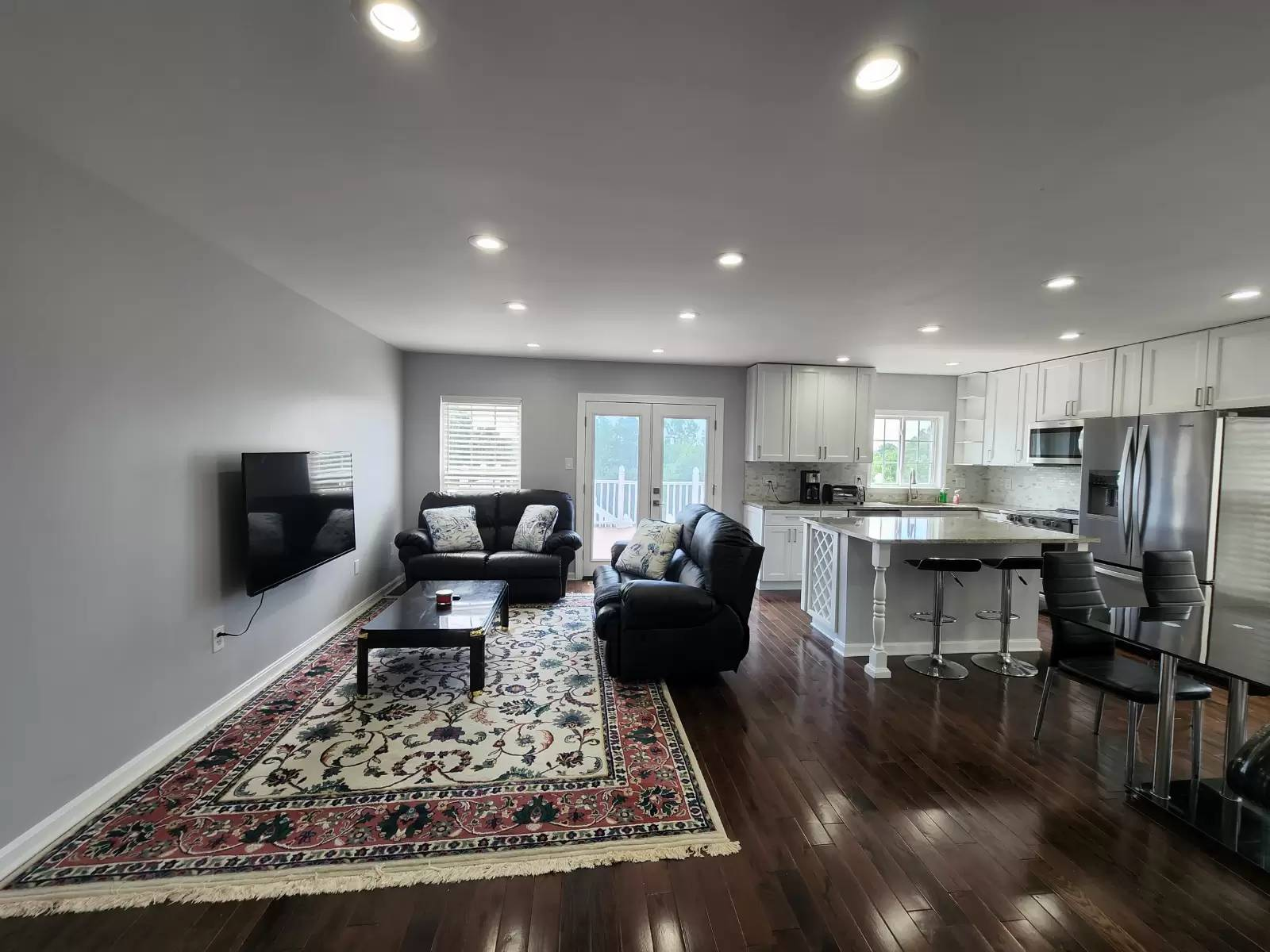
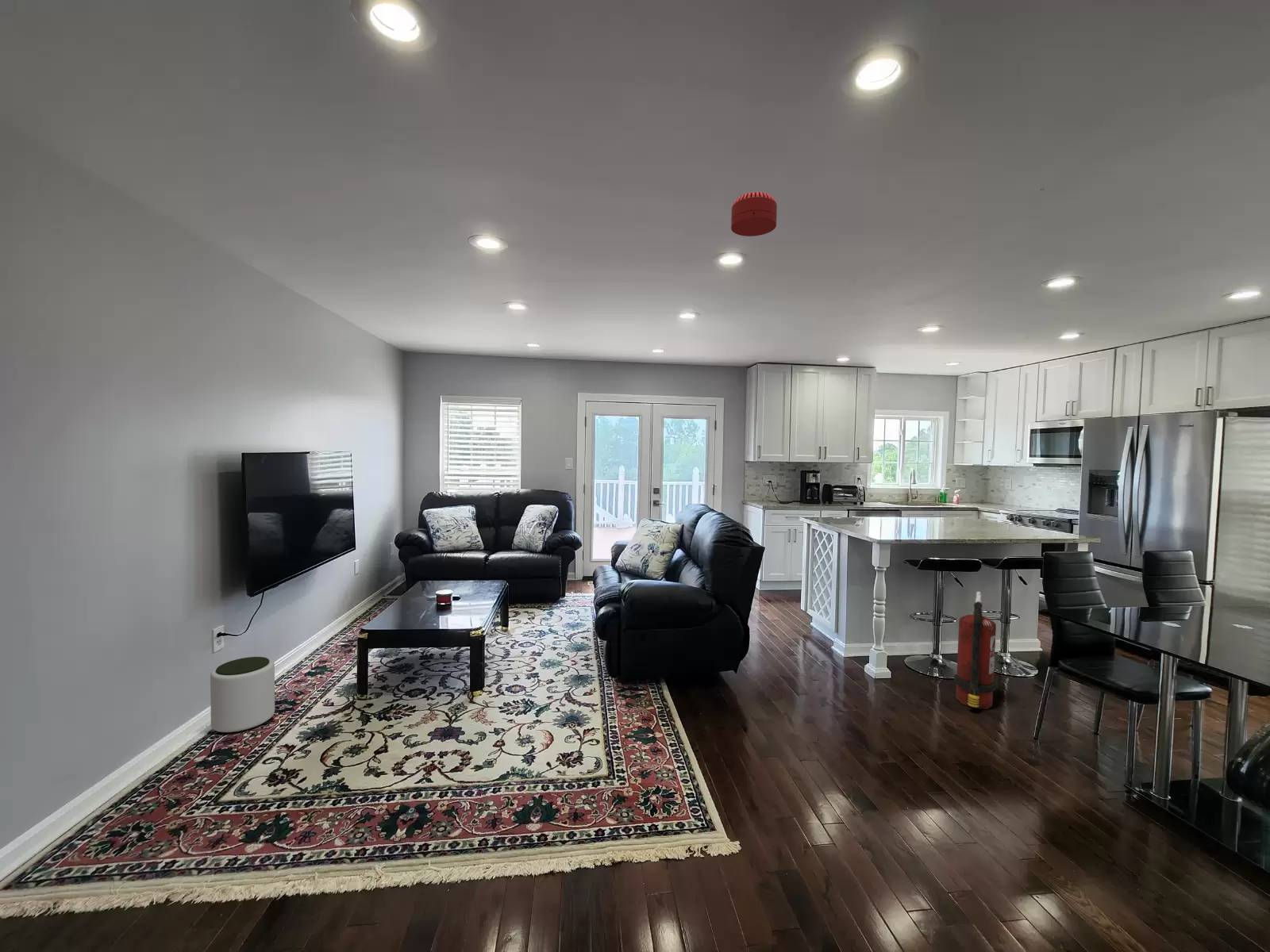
+ fire extinguisher [953,591,997,710]
+ plant pot [210,656,275,733]
+ smoke detector [730,191,778,237]
